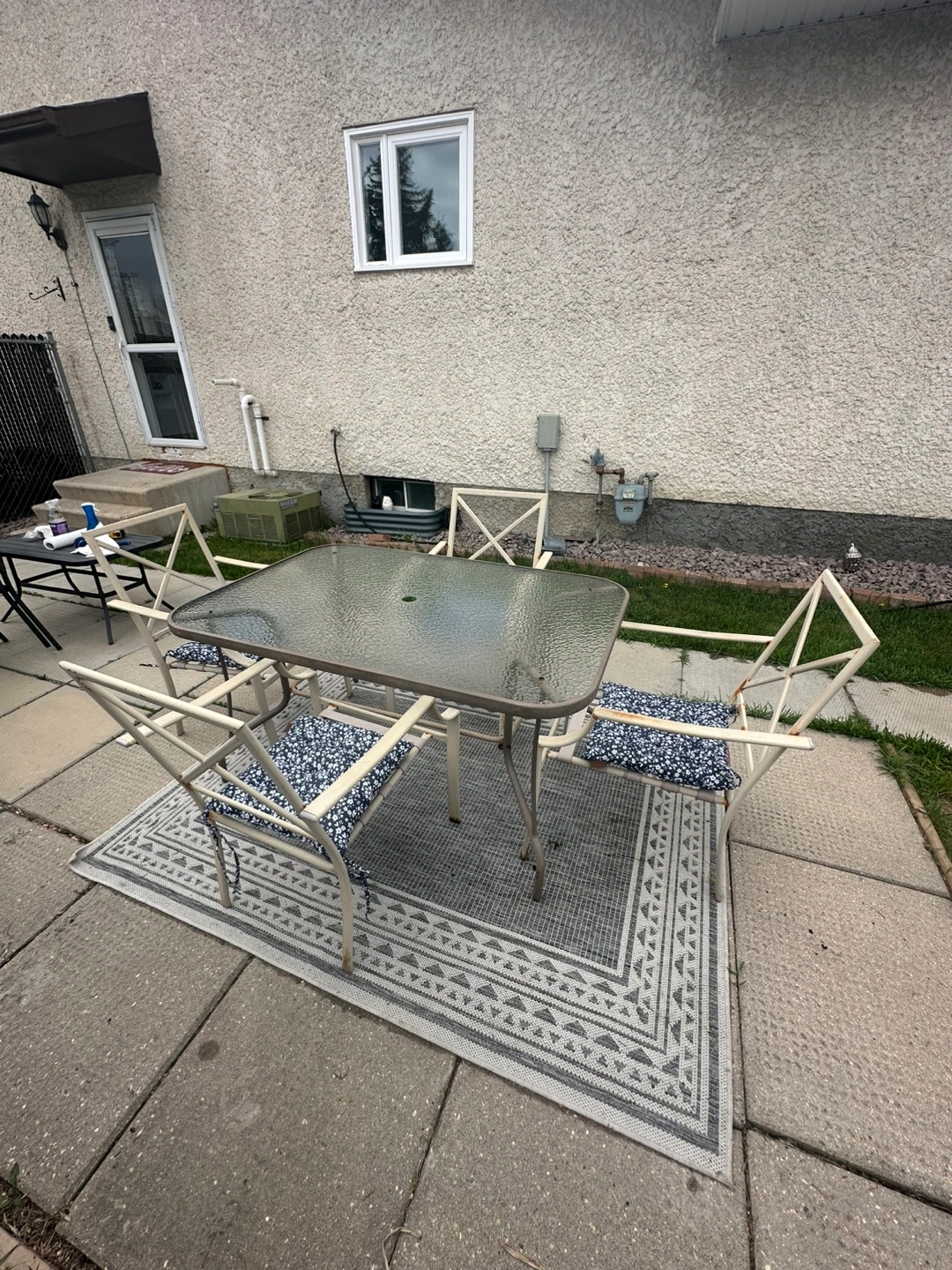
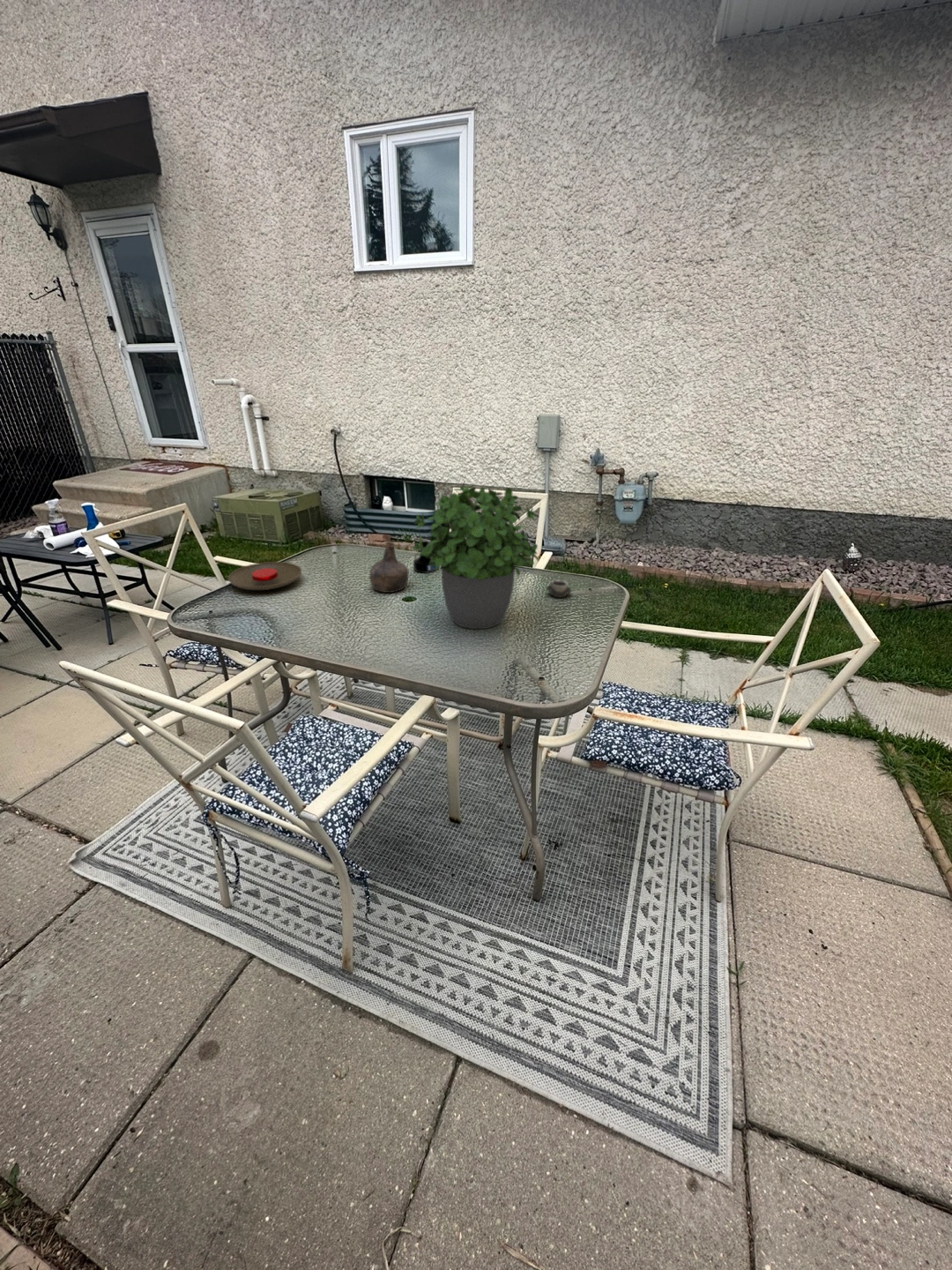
+ tequila bottle [413,539,437,574]
+ bottle [368,541,409,594]
+ potted plant [413,480,540,630]
+ plate [227,561,302,591]
+ cup [546,579,572,598]
